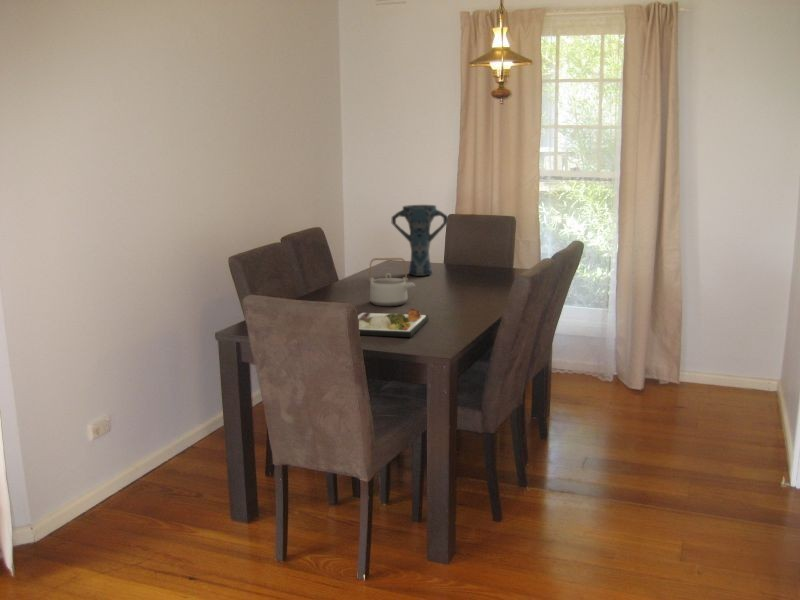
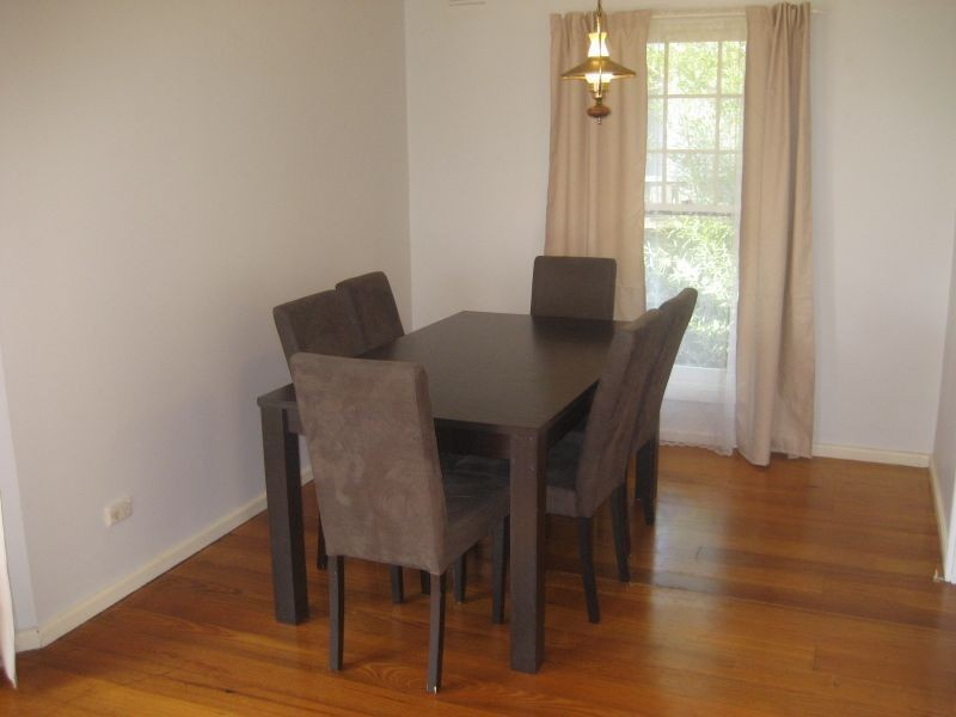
- dinner plate [357,308,430,338]
- vase [391,204,449,277]
- teapot [368,257,416,307]
